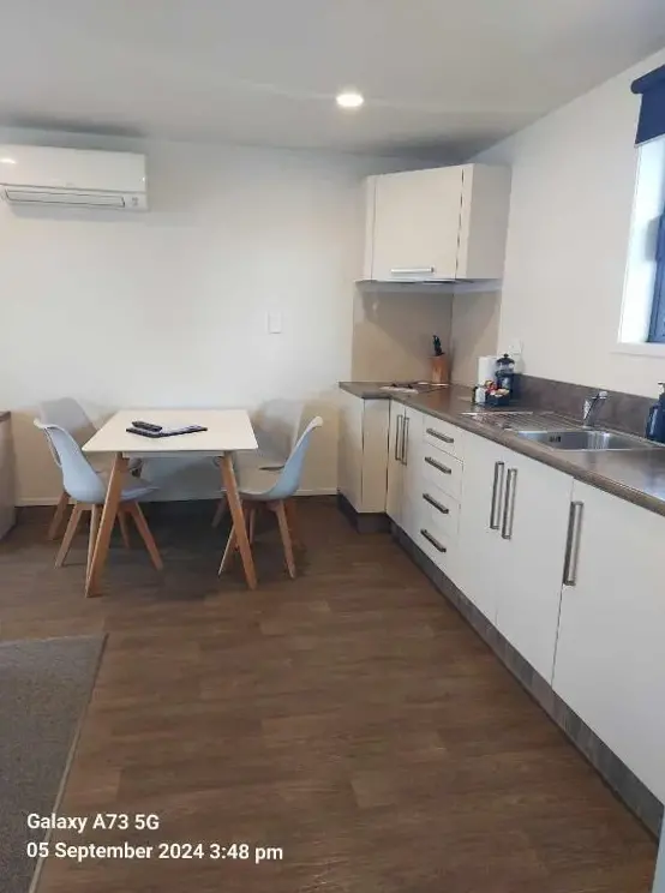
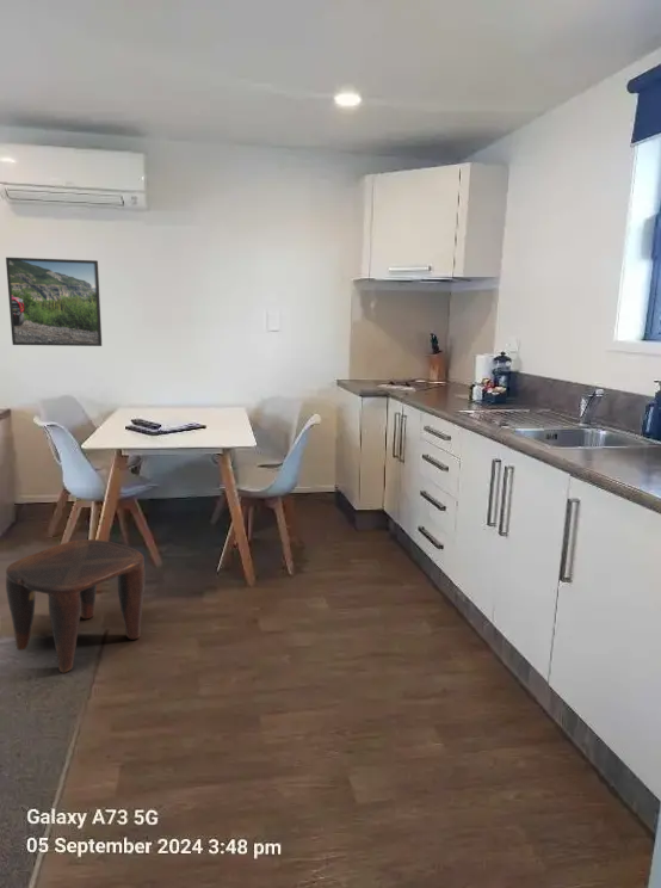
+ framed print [5,257,103,347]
+ stool [5,538,146,673]
